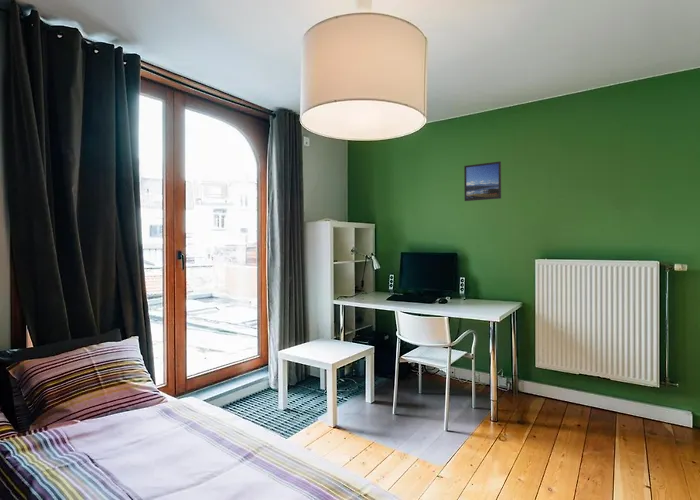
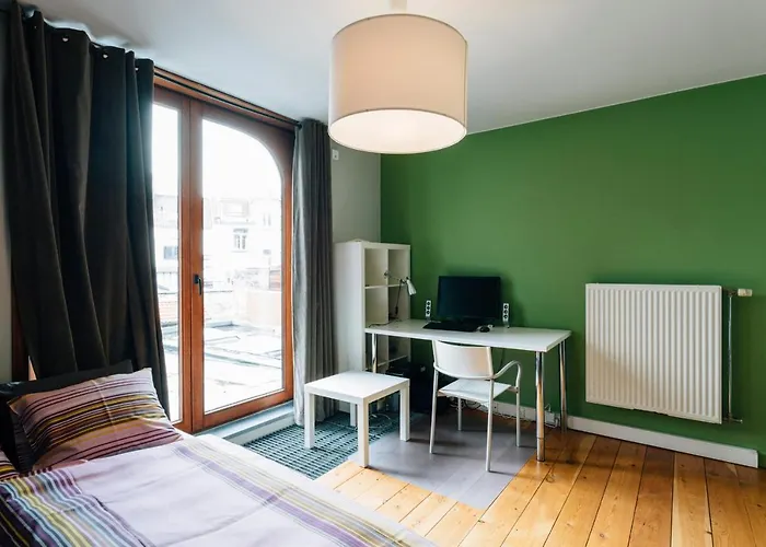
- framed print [463,160,502,202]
